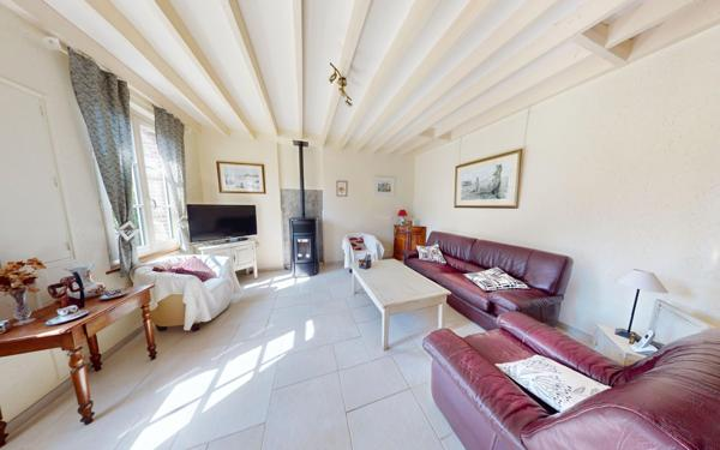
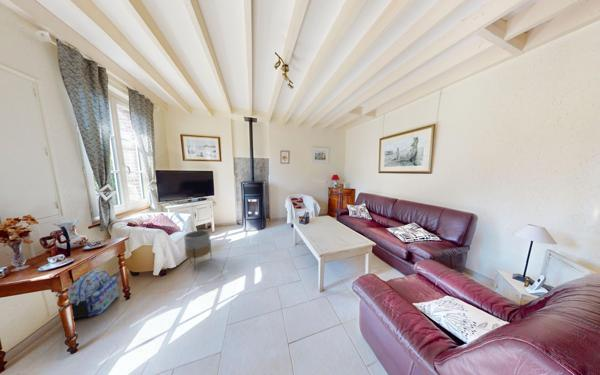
+ backpack [68,269,120,320]
+ planter [183,229,213,271]
